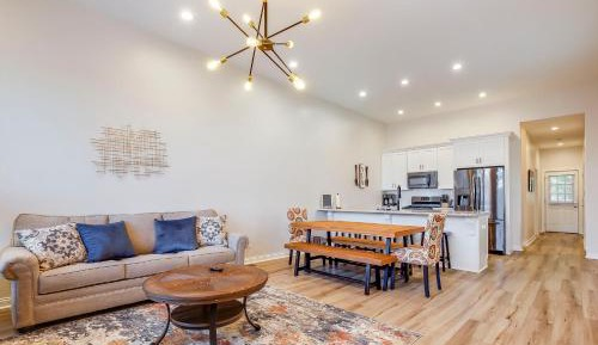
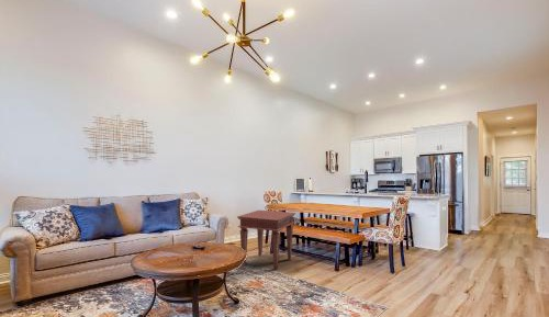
+ side table [236,210,296,271]
